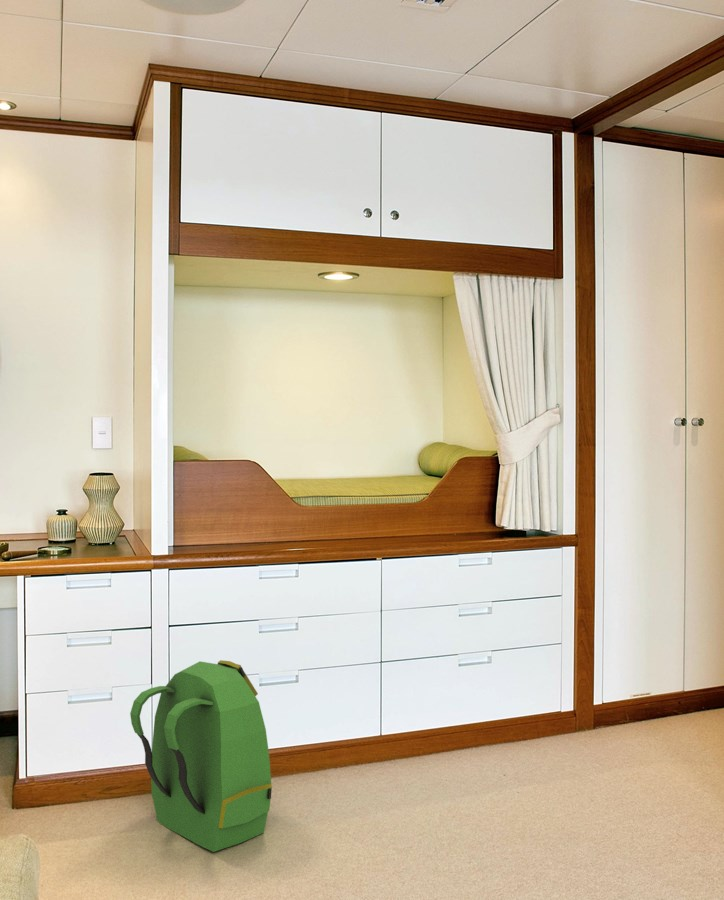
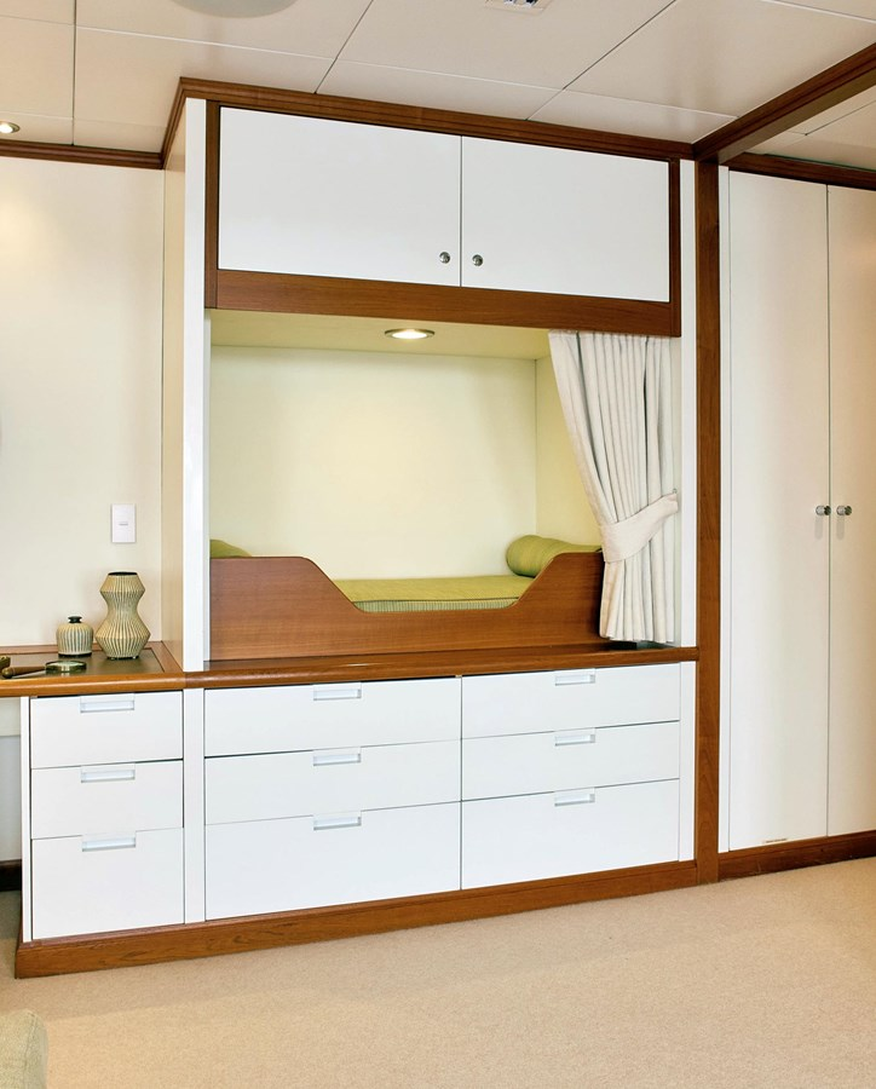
- backpack [129,659,273,853]
